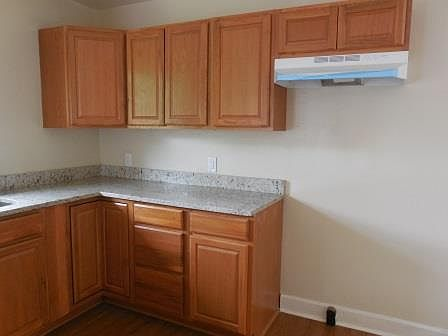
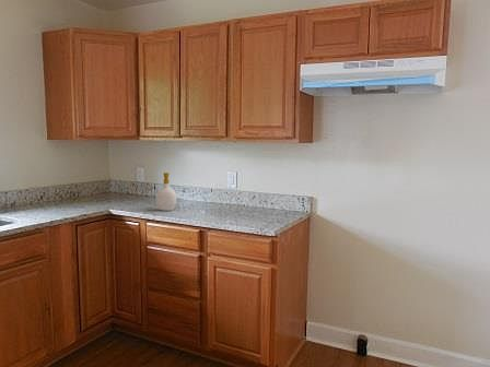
+ soap bottle [155,171,178,212]
